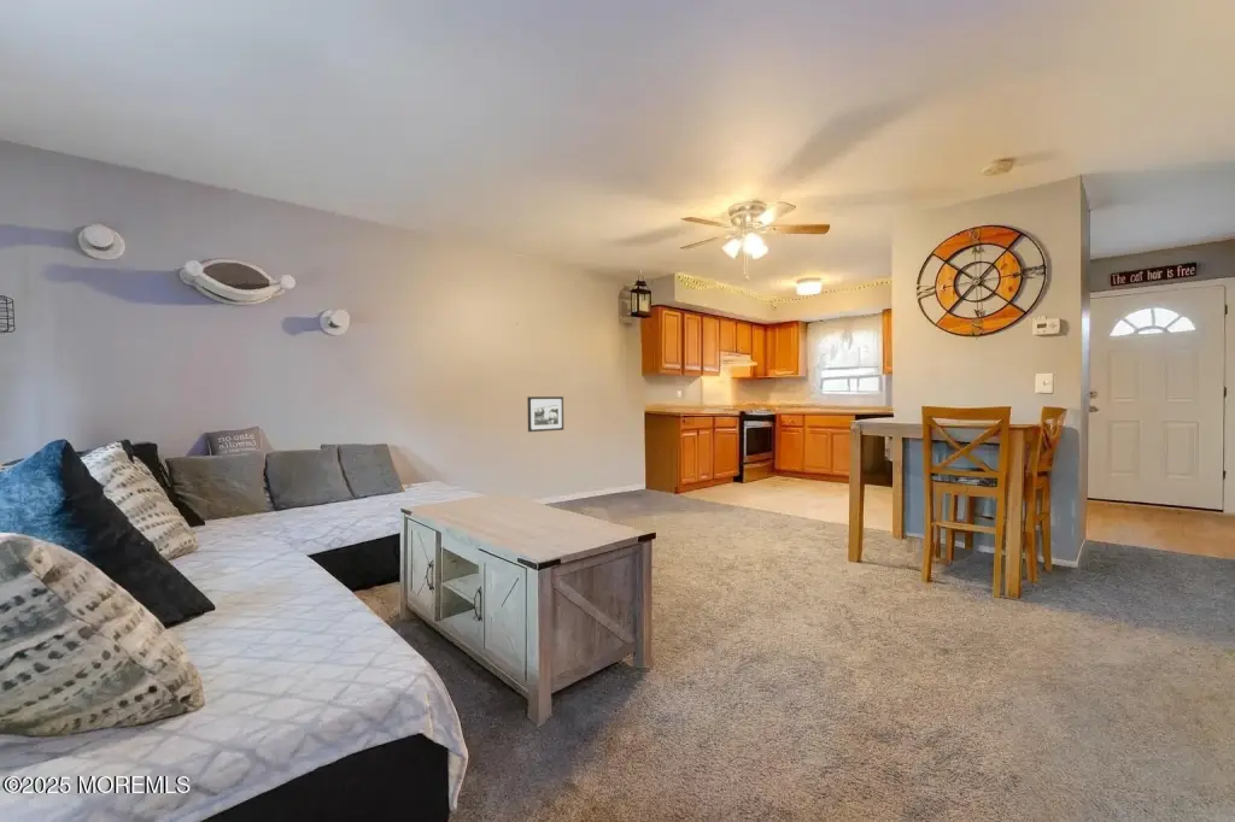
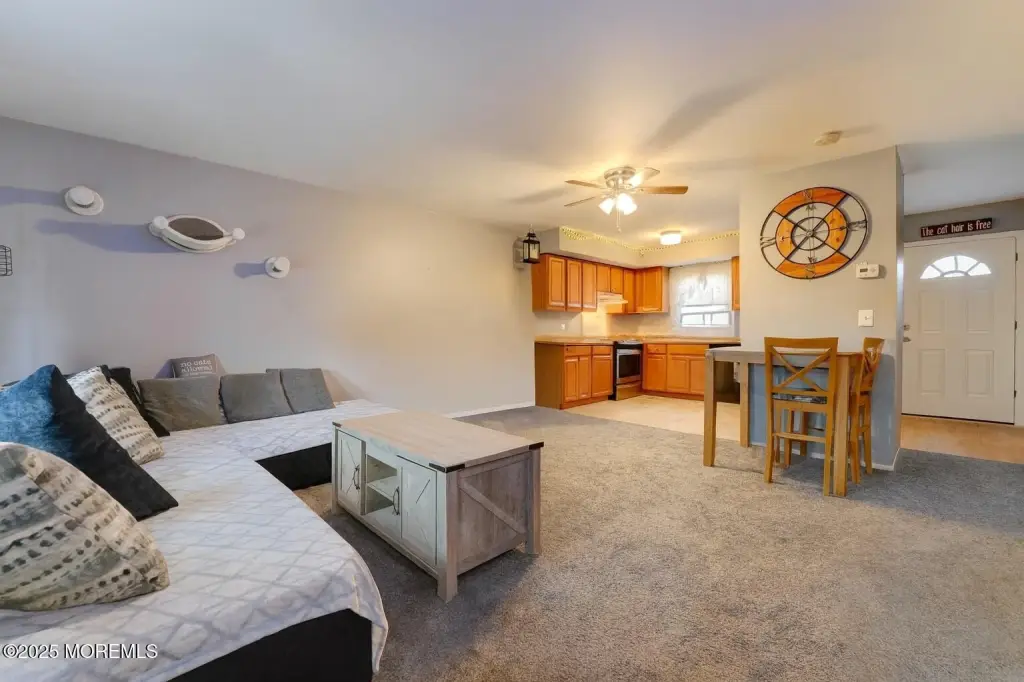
- picture frame [526,395,564,433]
